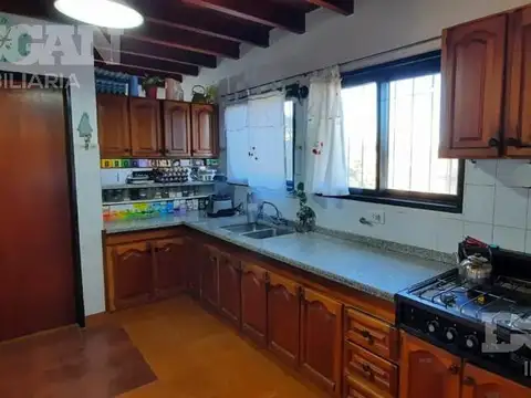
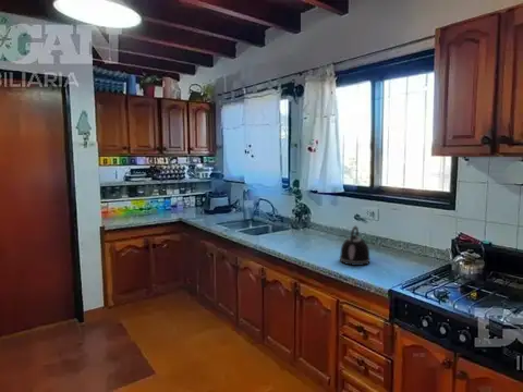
+ kettle [339,225,372,267]
